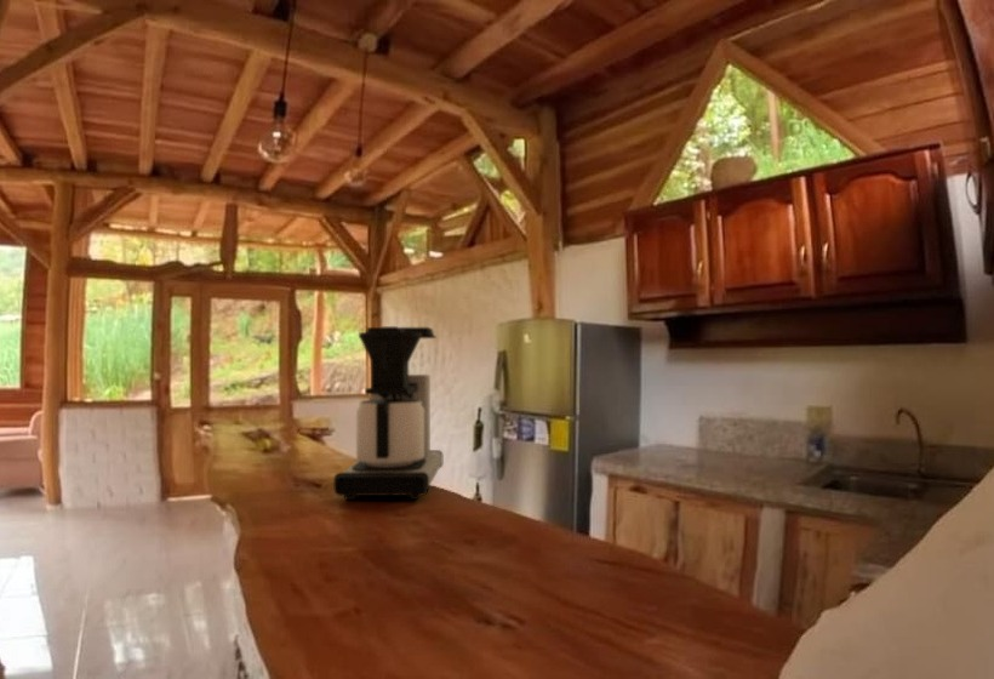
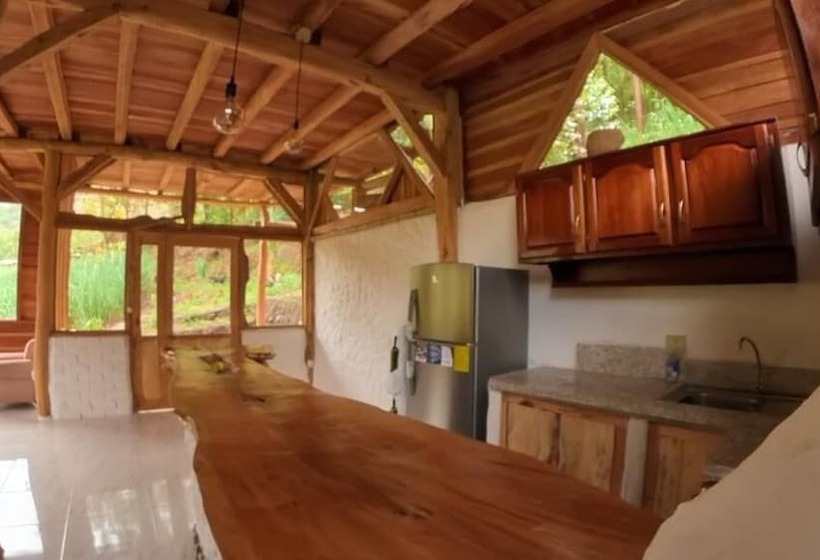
- coffee maker [332,325,444,501]
